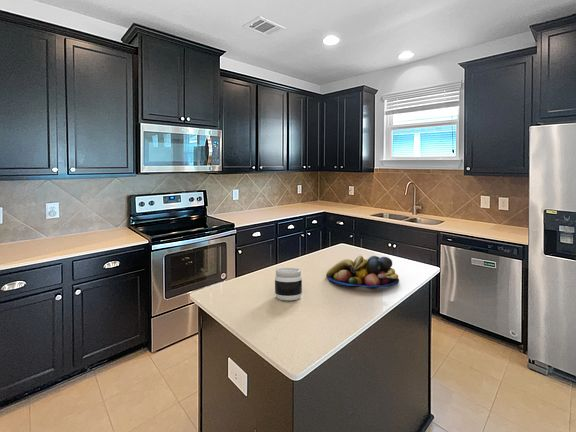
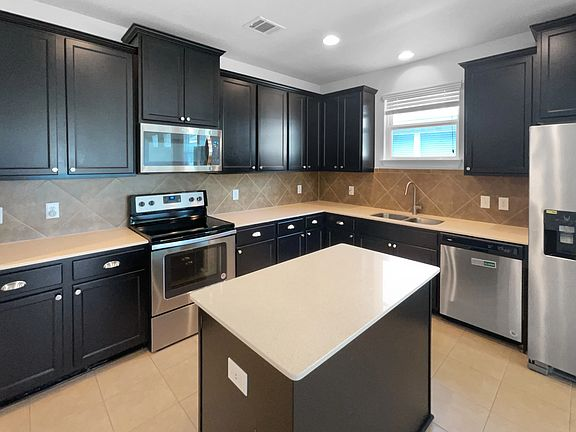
- jar [274,267,303,301]
- fruit bowl [325,254,400,288]
